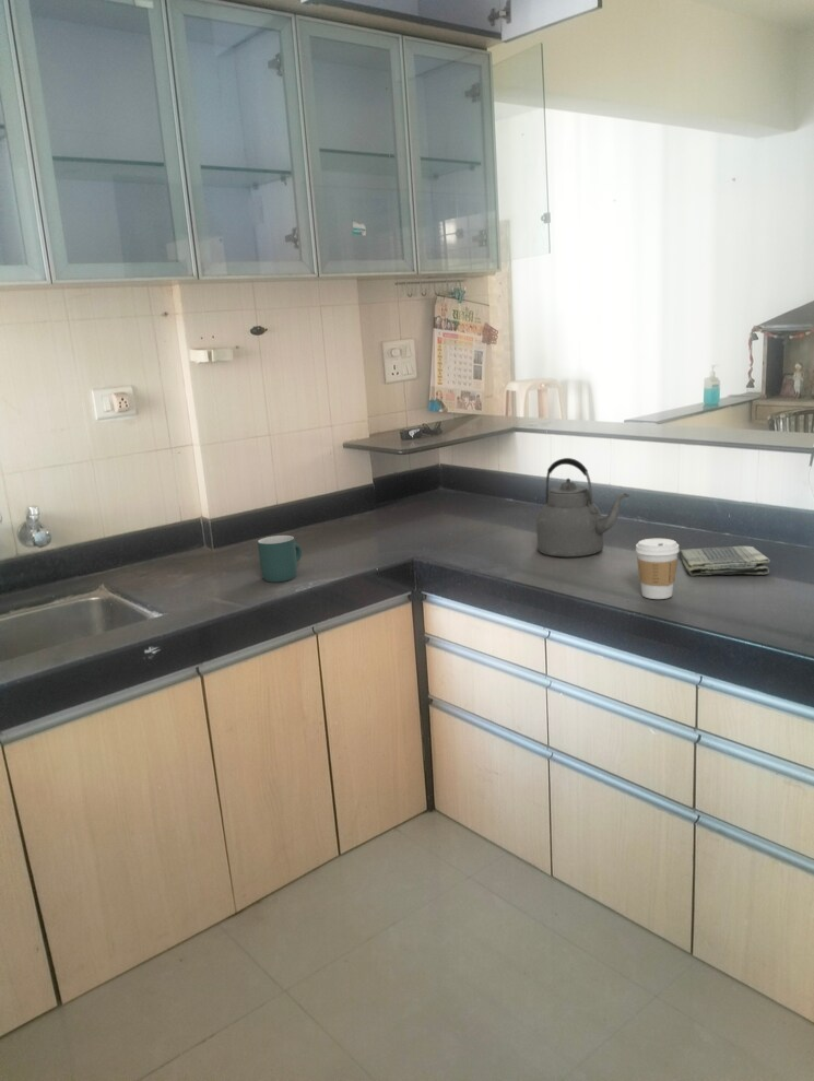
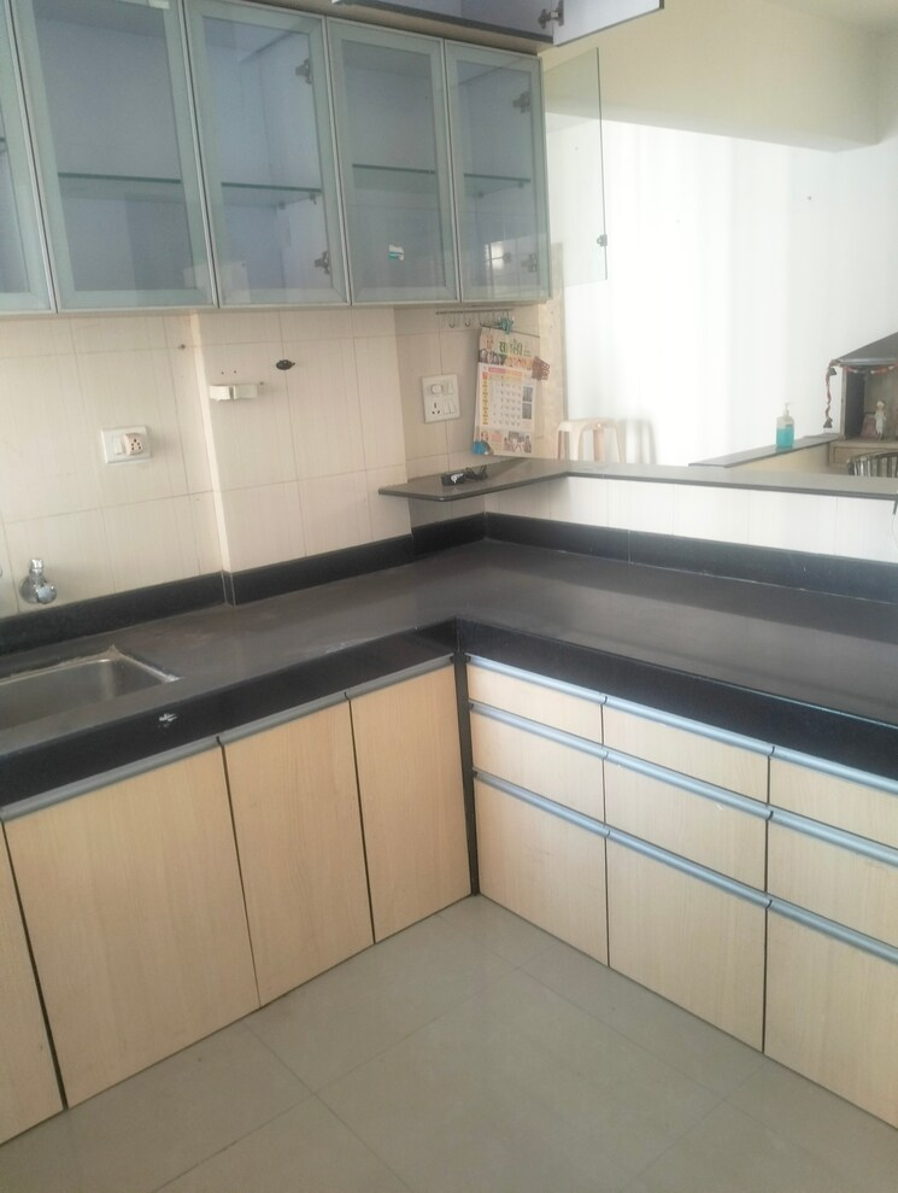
- mug [257,534,303,584]
- kettle [535,457,632,559]
- dish towel [679,545,771,577]
- coffee cup [635,538,680,600]
